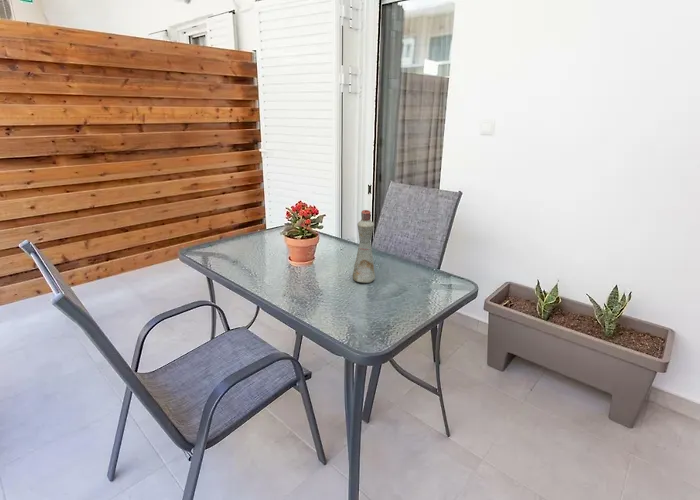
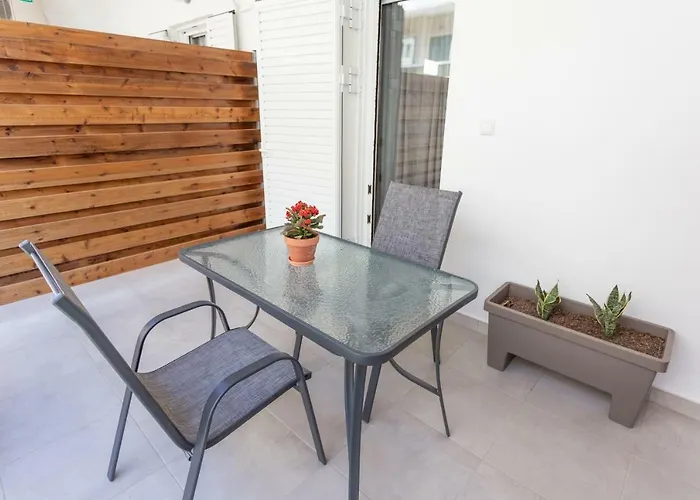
- bottle [352,209,376,284]
